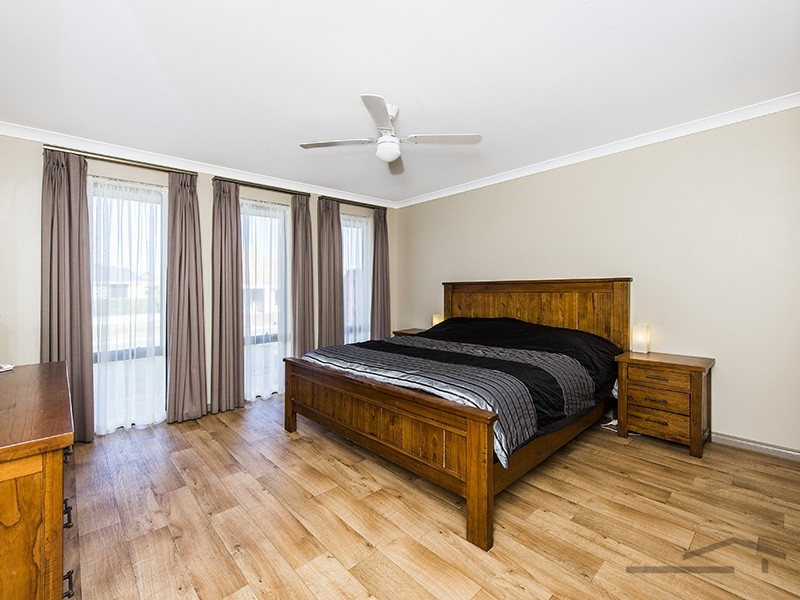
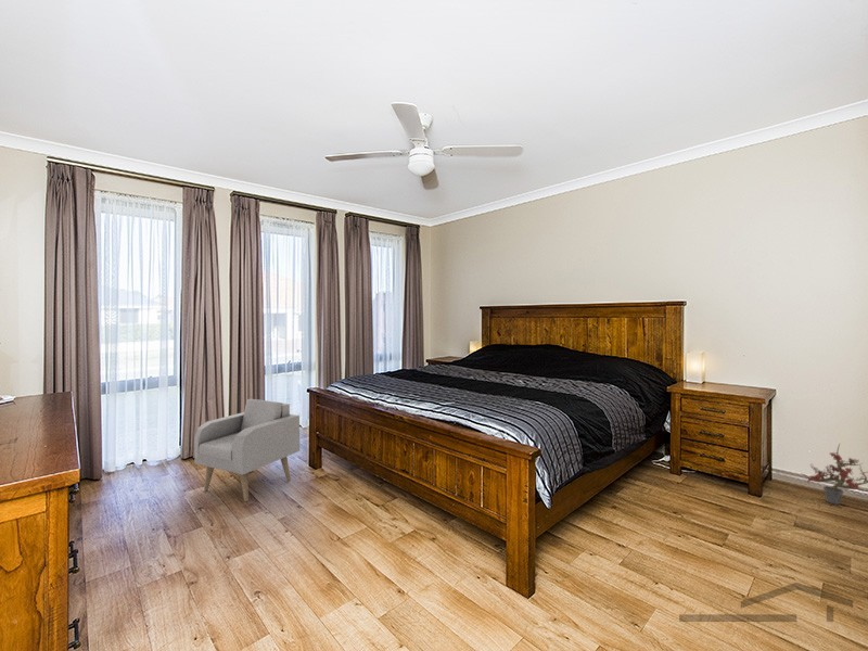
+ armchair [193,398,301,502]
+ potted plant [802,443,868,506]
